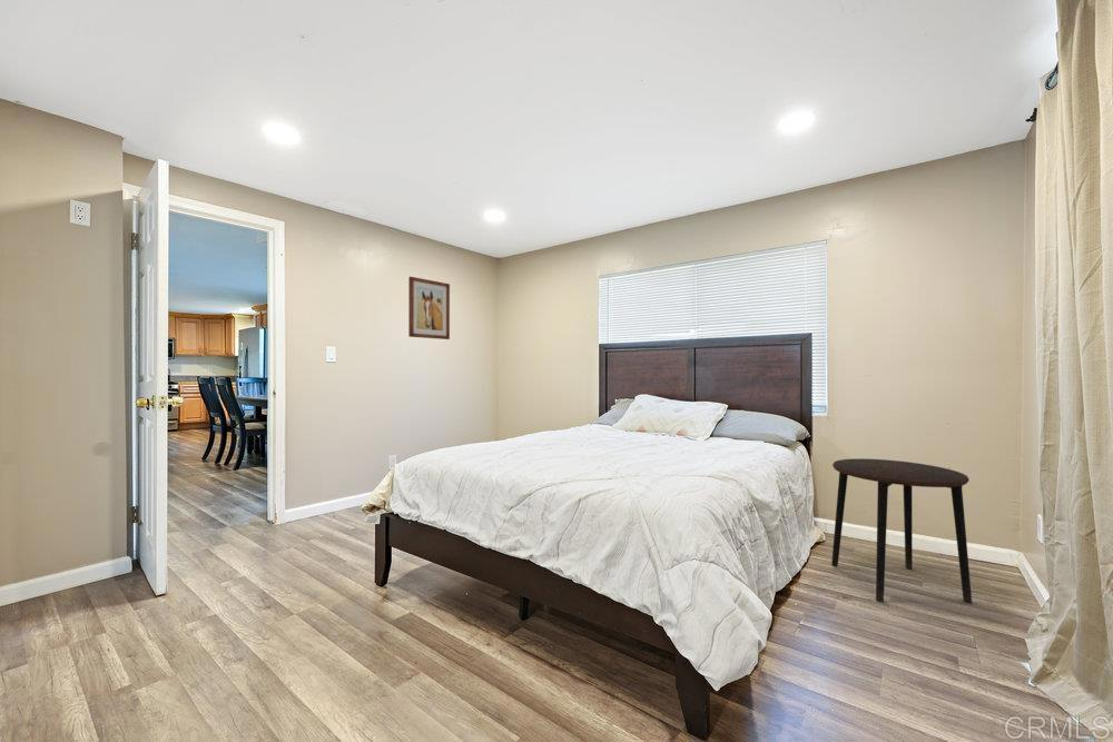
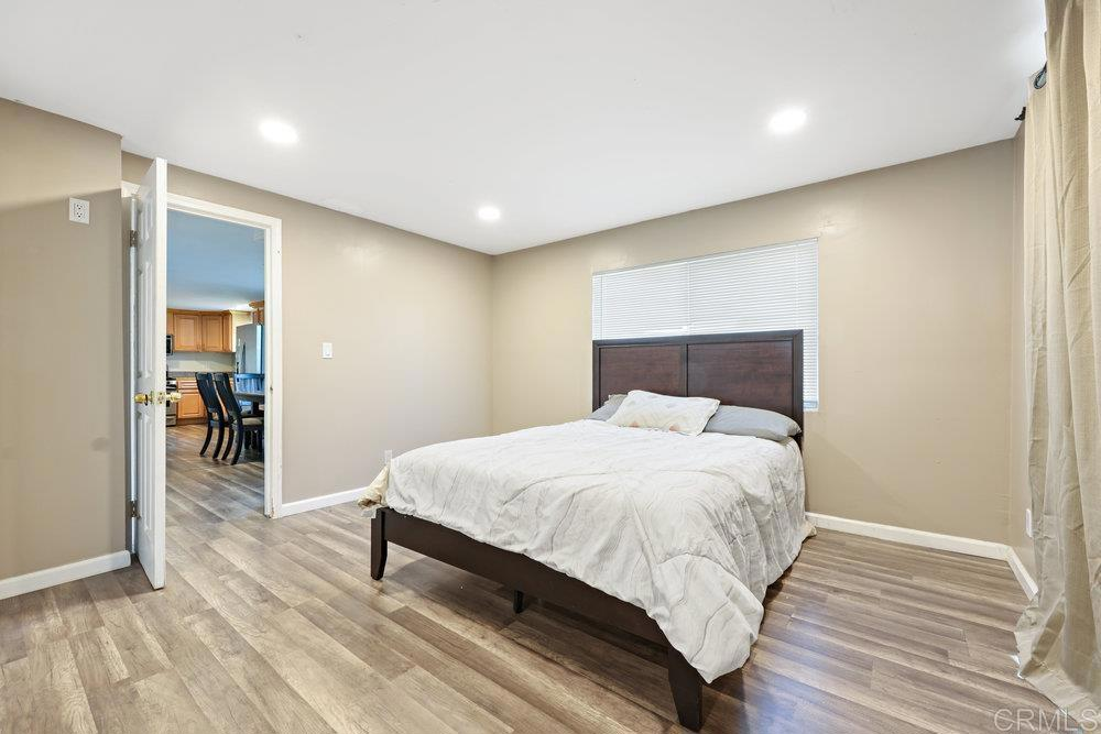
- side table [830,457,973,605]
- wall art [407,276,451,340]
